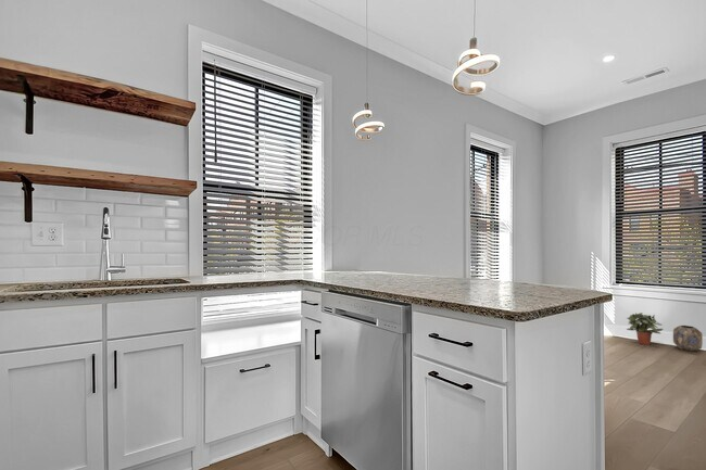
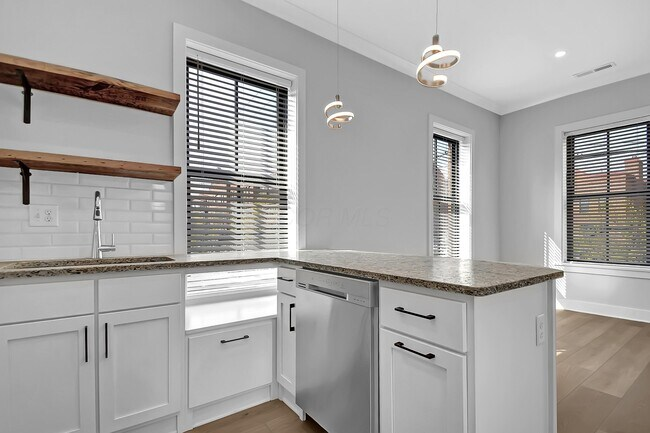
- potted plant [626,312,664,346]
- planter [672,325,704,352]
